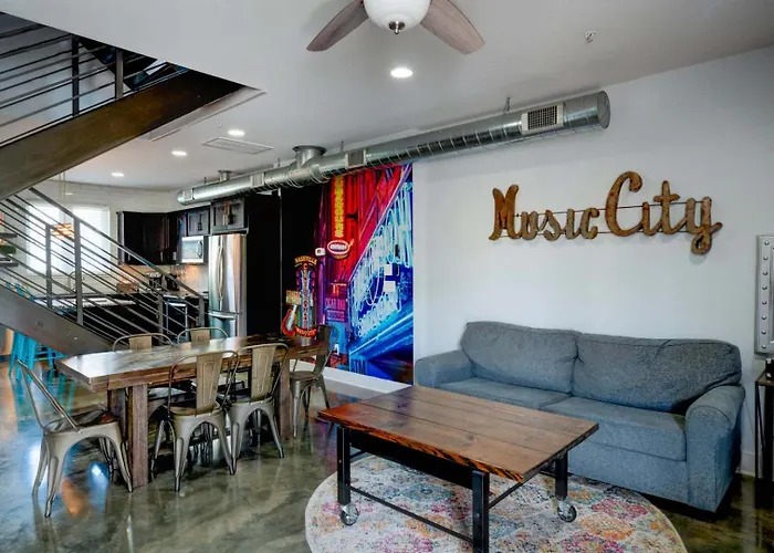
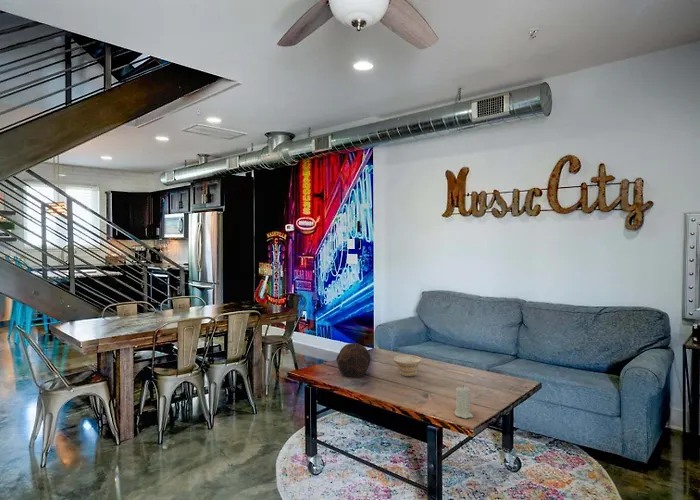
+ bowl [393,354,423,377]
+ candle [454,384,474,419]
+ soccer ball [335,342,372,378]
